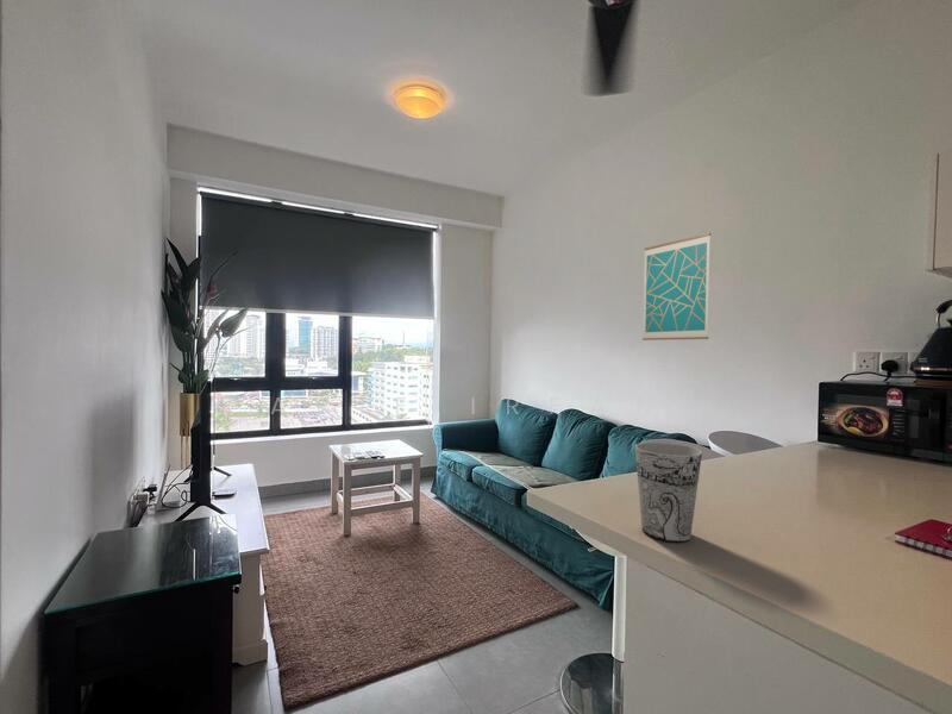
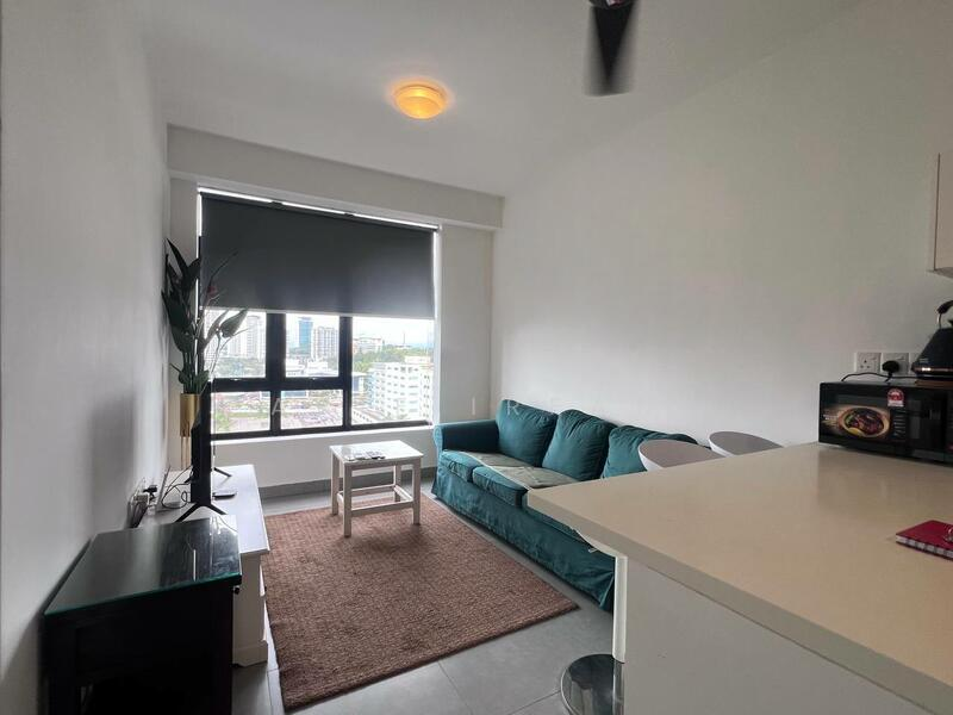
- cup [634,441,703,543]
- wall art [641,232,712,342]
